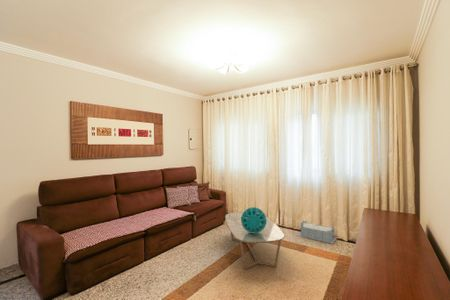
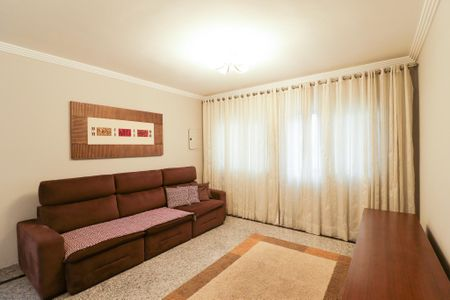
- decorative sphere [241,206,266,234]
- storage bin [293,220,338,245]
- coffee table [224,211,286,270]
